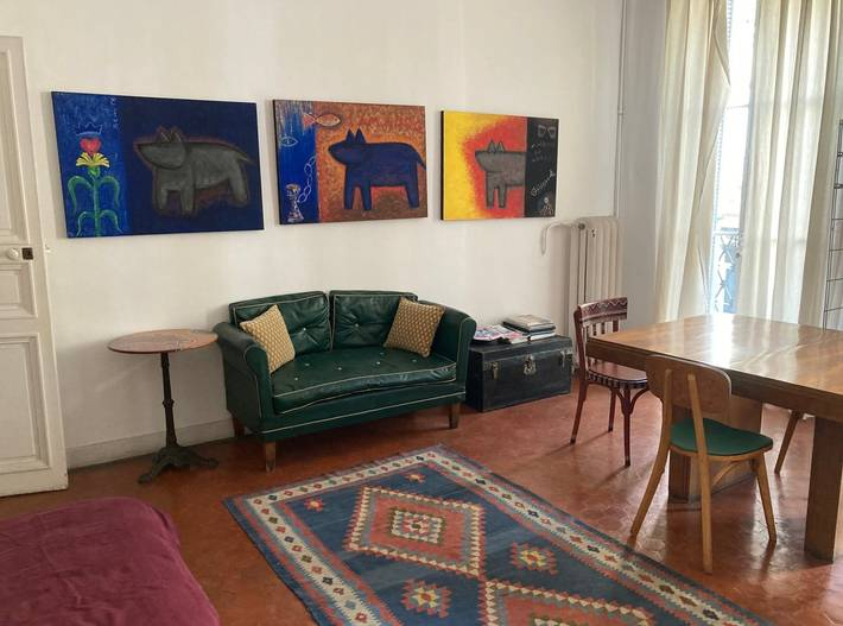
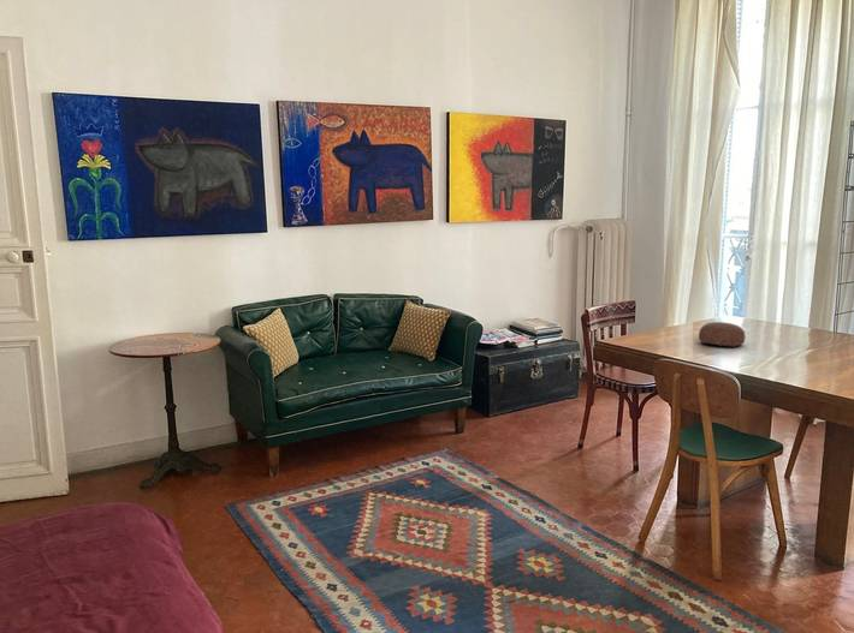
+ decorative bowl [698,321,747,348]
